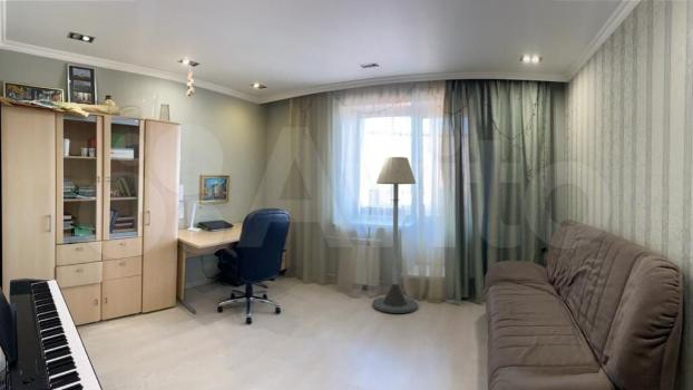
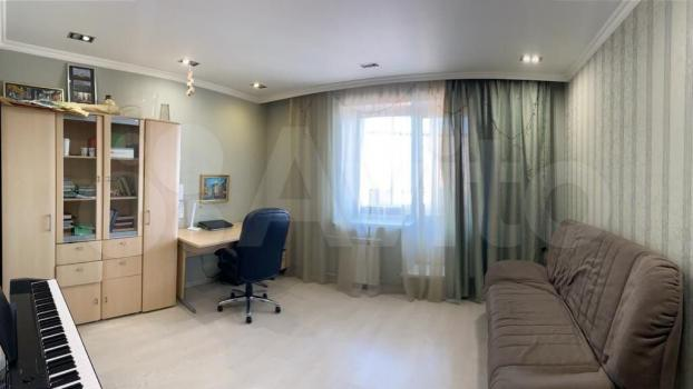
- floor lamp [371,156,419,314]
